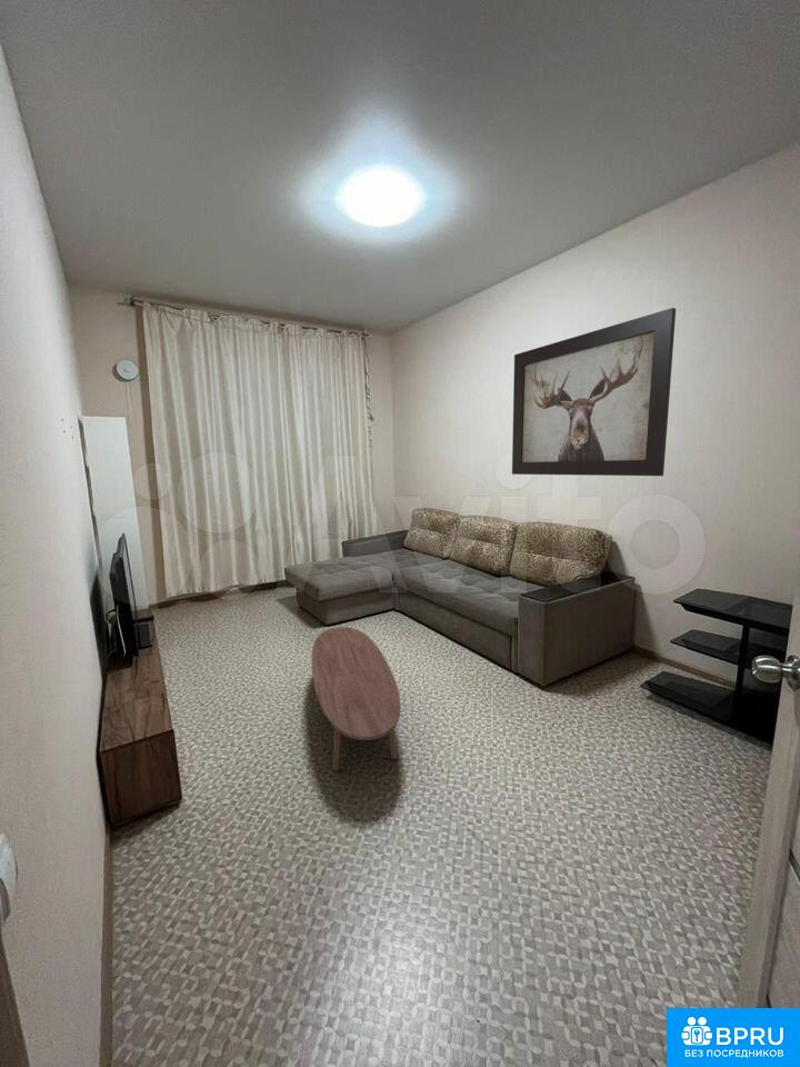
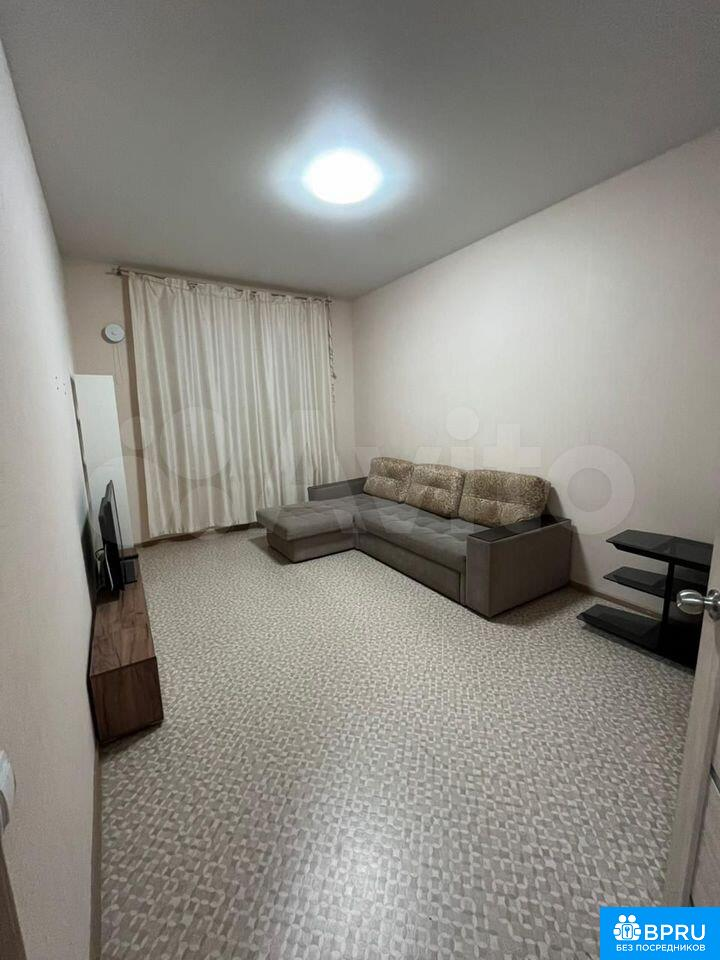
- coffee table [310,626,401,771]
- wall art [511,307,677,477]
